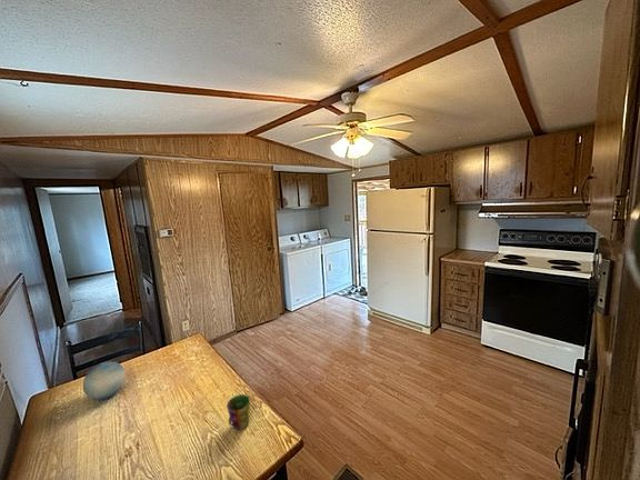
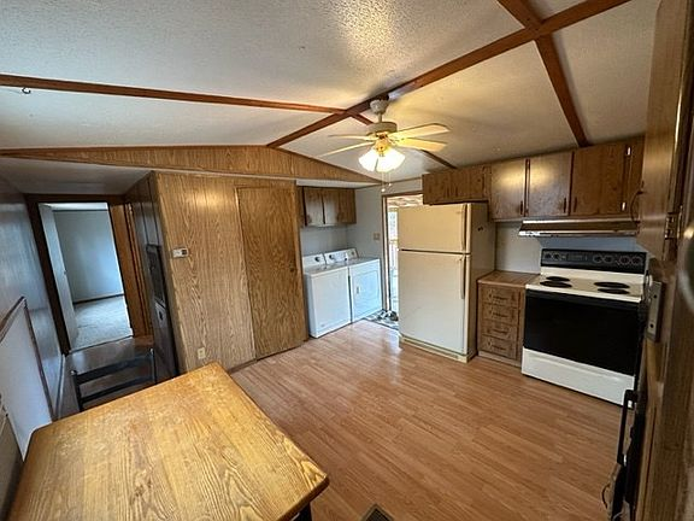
- decorative ball [82,360,127,401]
- cup [226,393,251,431]
